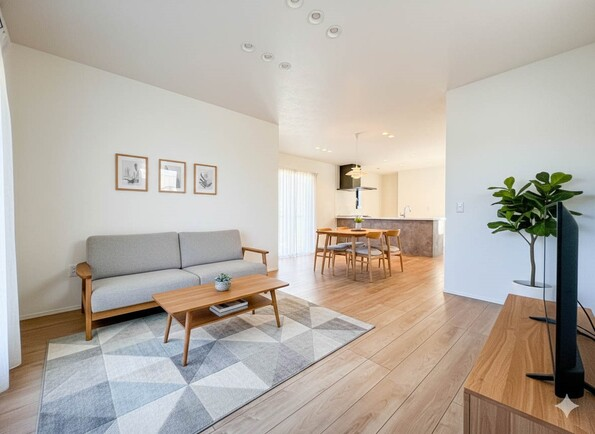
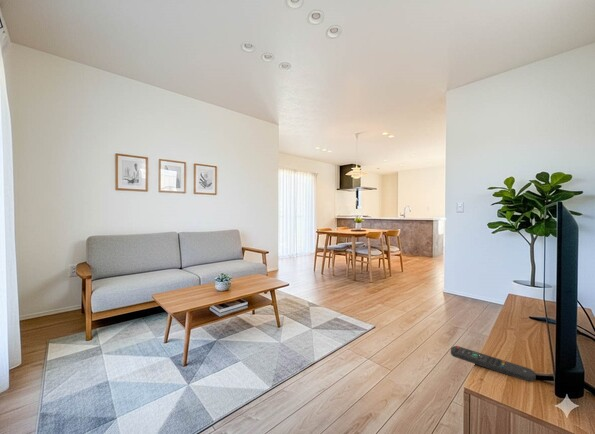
+ remote control [450,345,537,383]
